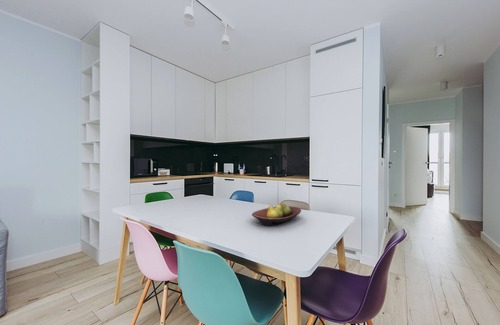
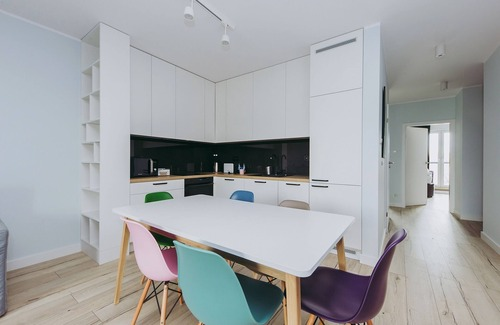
- fruit bowl [251,202,302,227]
